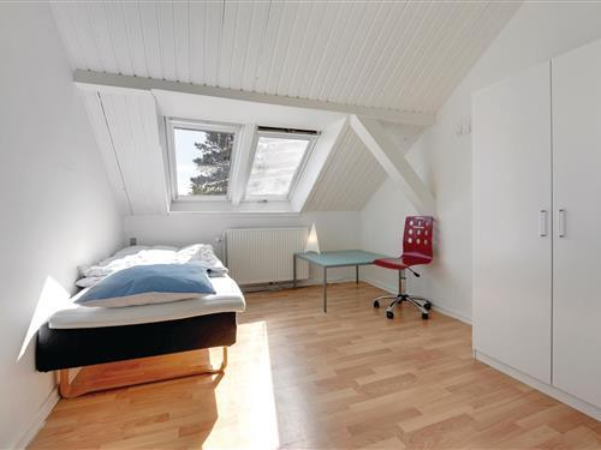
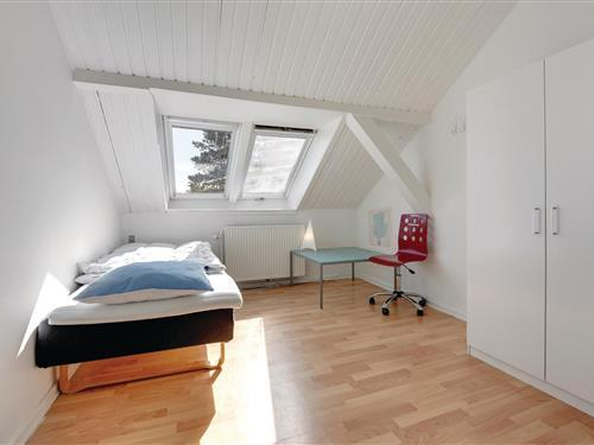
+ wall art [366,205,393,252]
